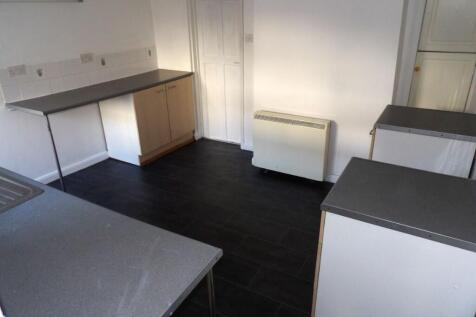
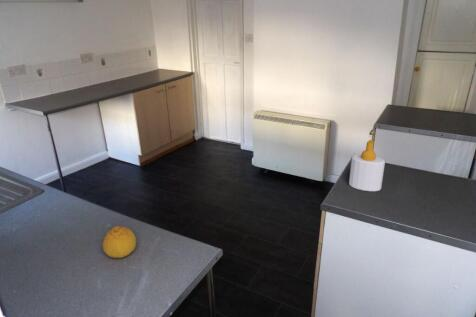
+ fruit [102,225,137,259]
+ soap bottle [348,139,386,192]
